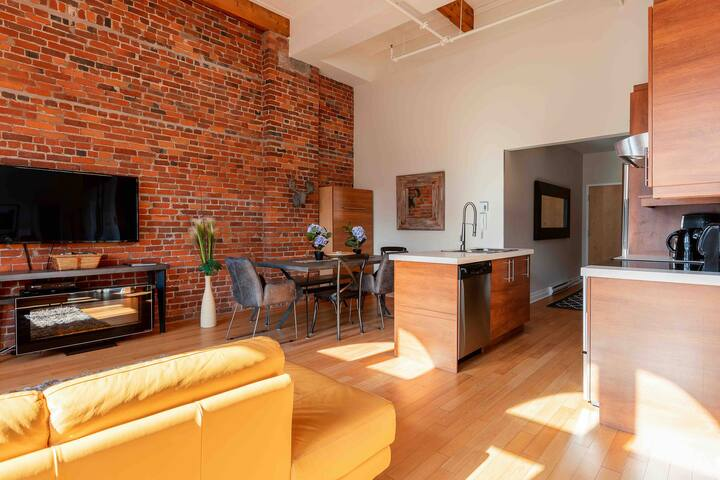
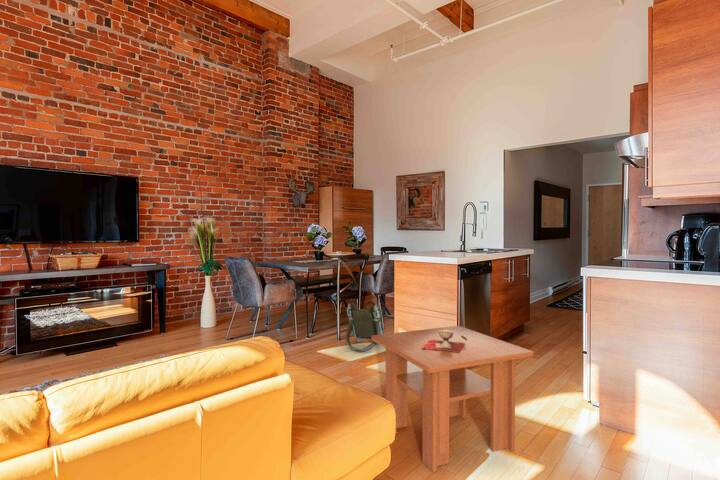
+ decorative bowl [422,330,467,352]
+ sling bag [345,300,385,353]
+ coffee table [371,325,535,473]
